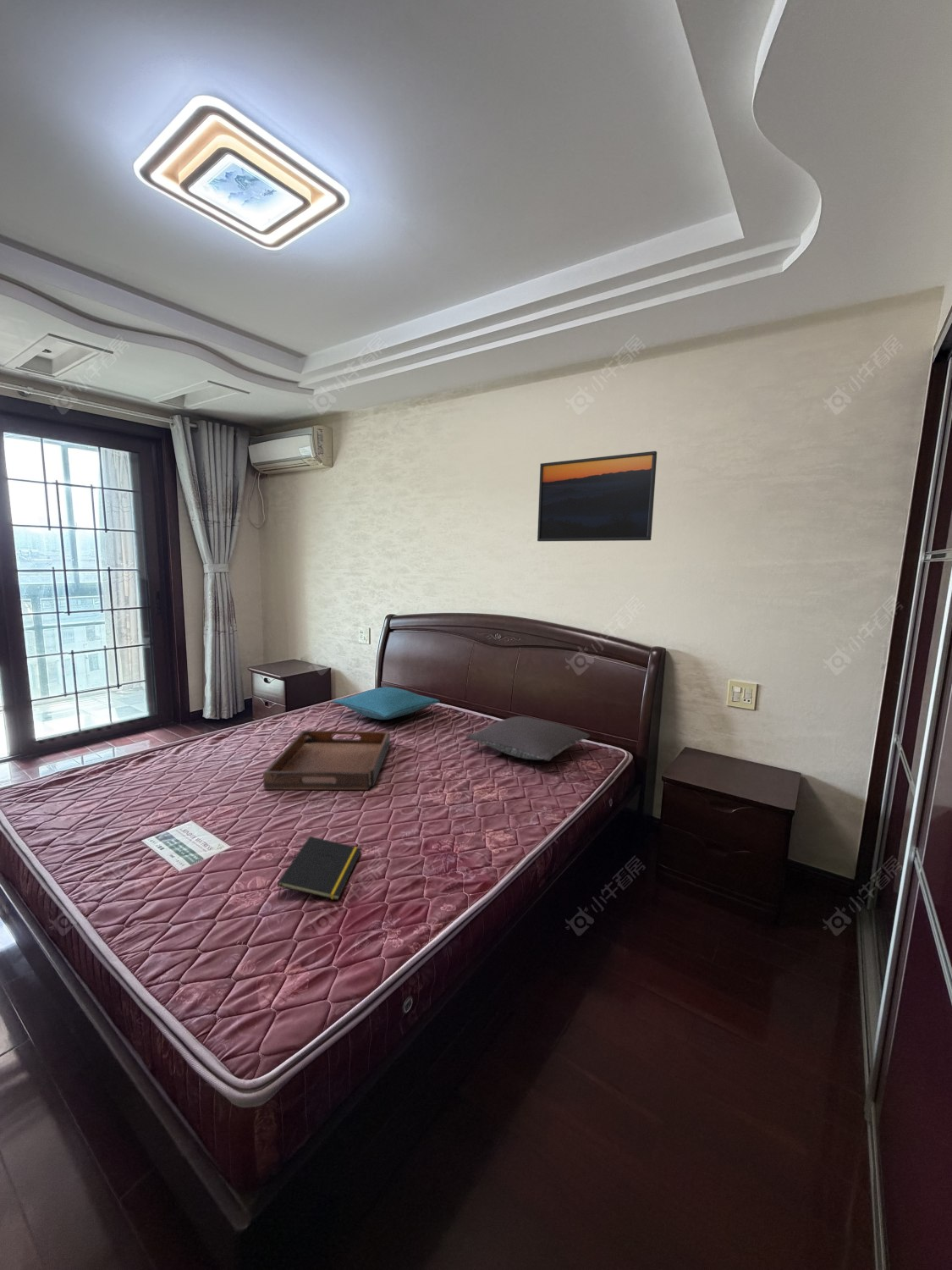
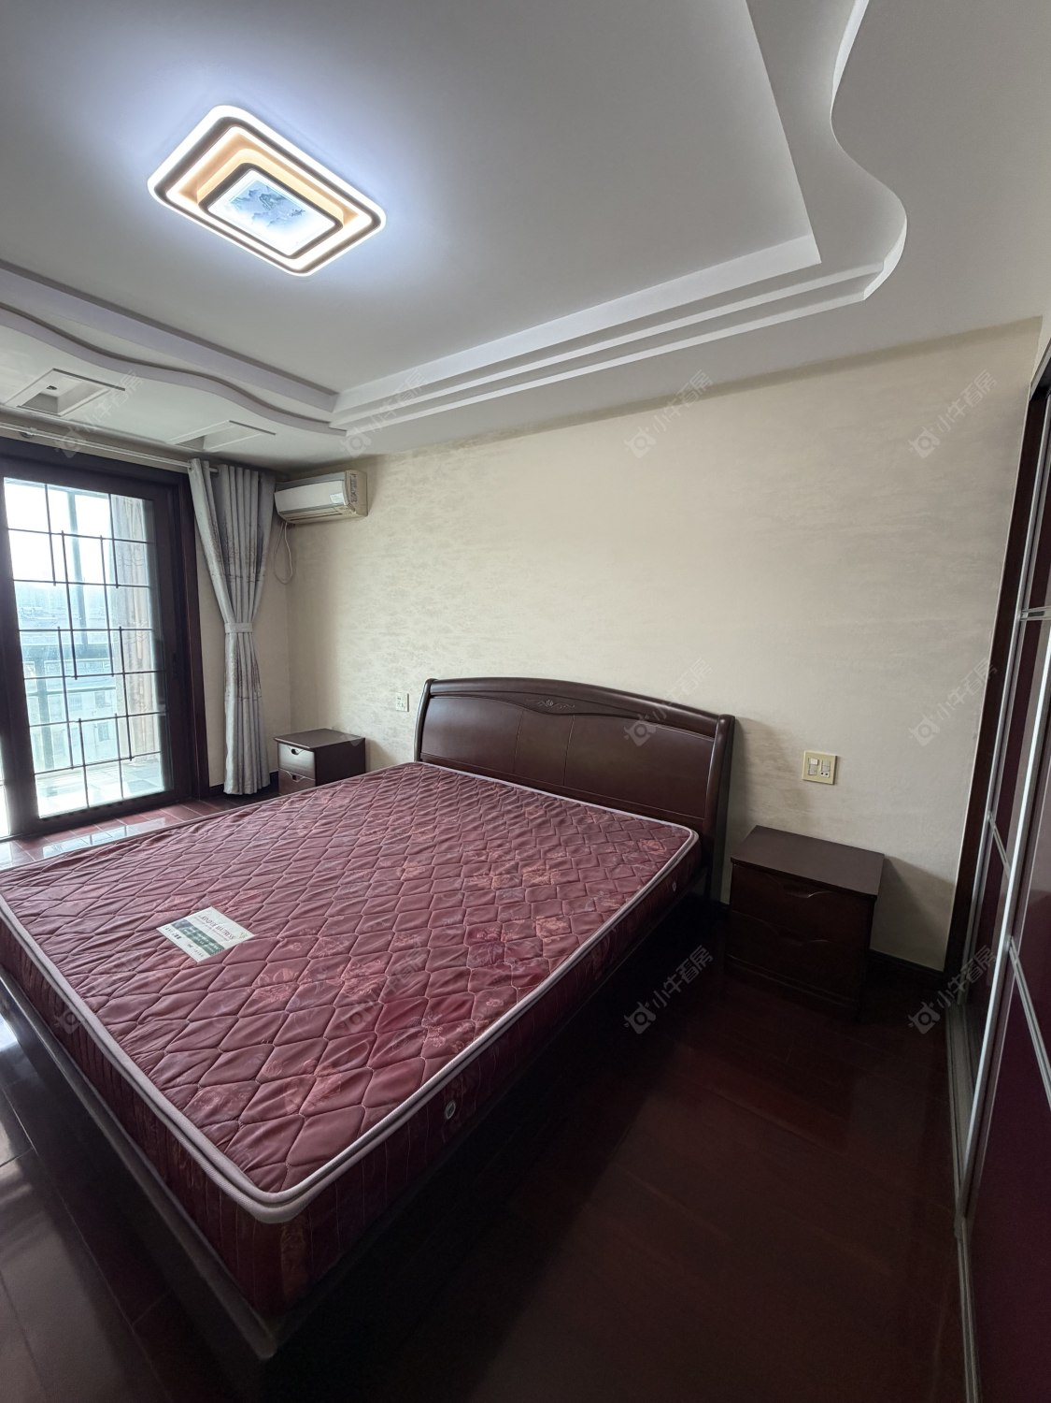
- pillow [333,686,441,721]
- notepad [277,836,362,901]
- pillow [465,715,591,761]
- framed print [537,450,658,542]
- serving tray [262,730,391,791]
